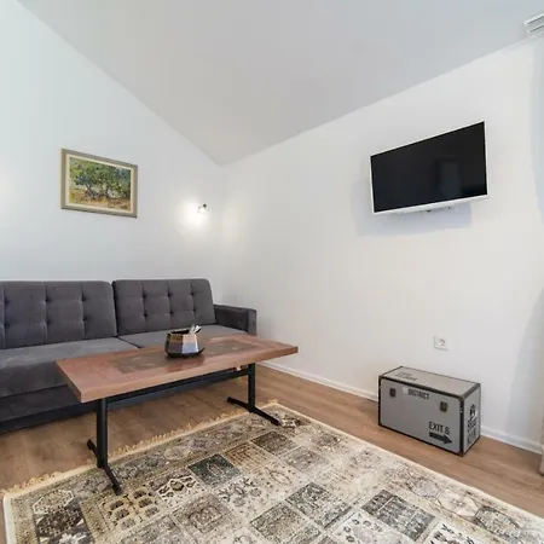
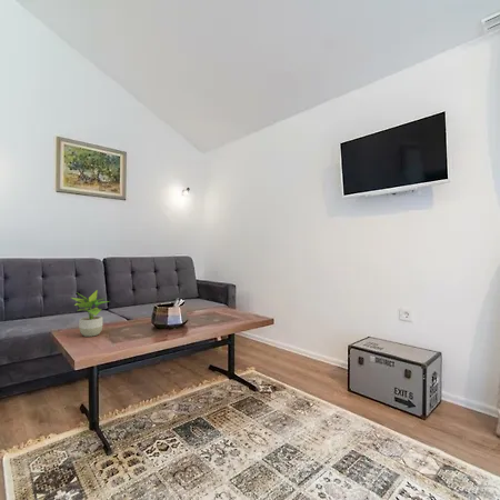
+ potted plant [71,290,110,338]
